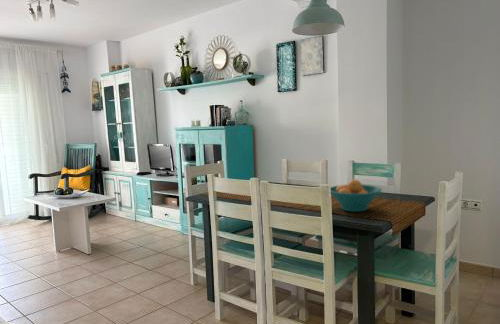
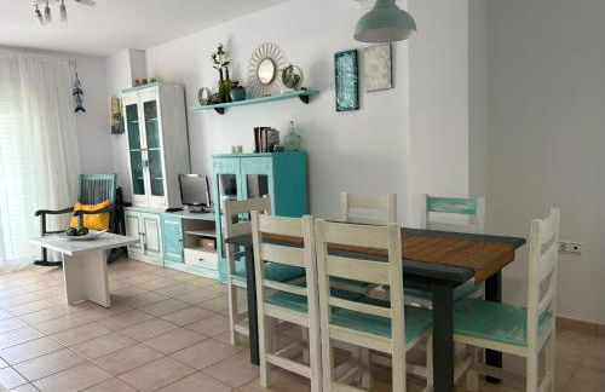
- fruit bowl [330,179,383,213]
